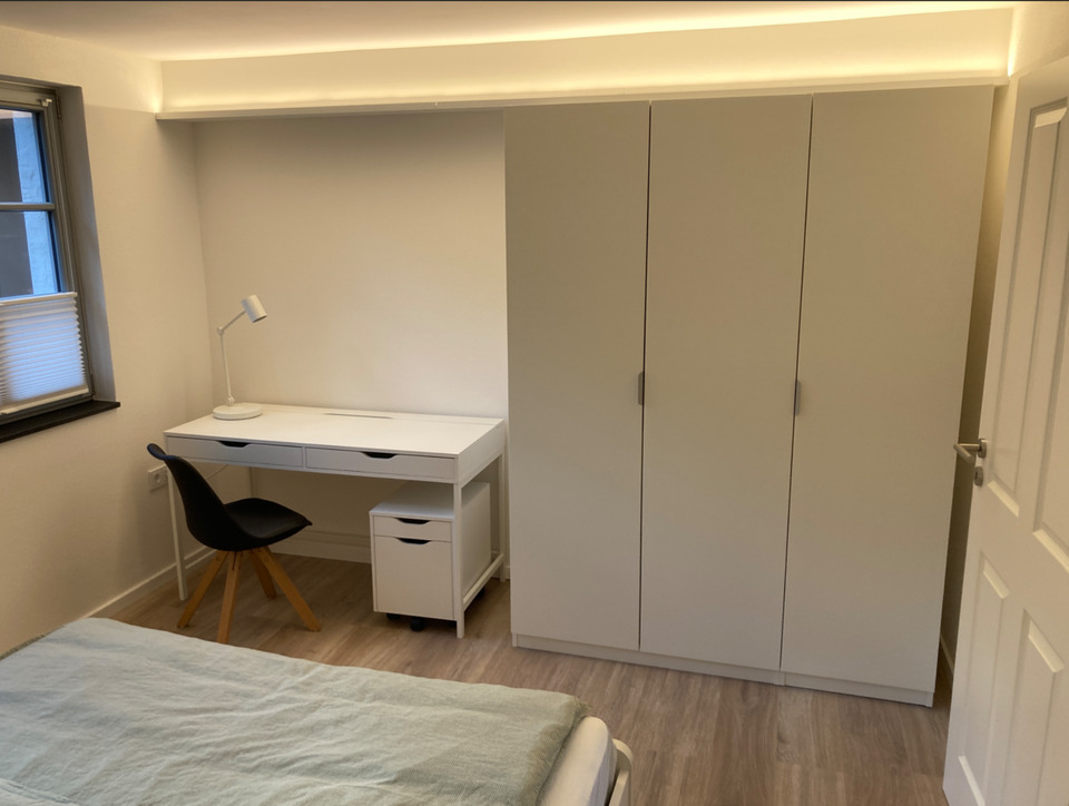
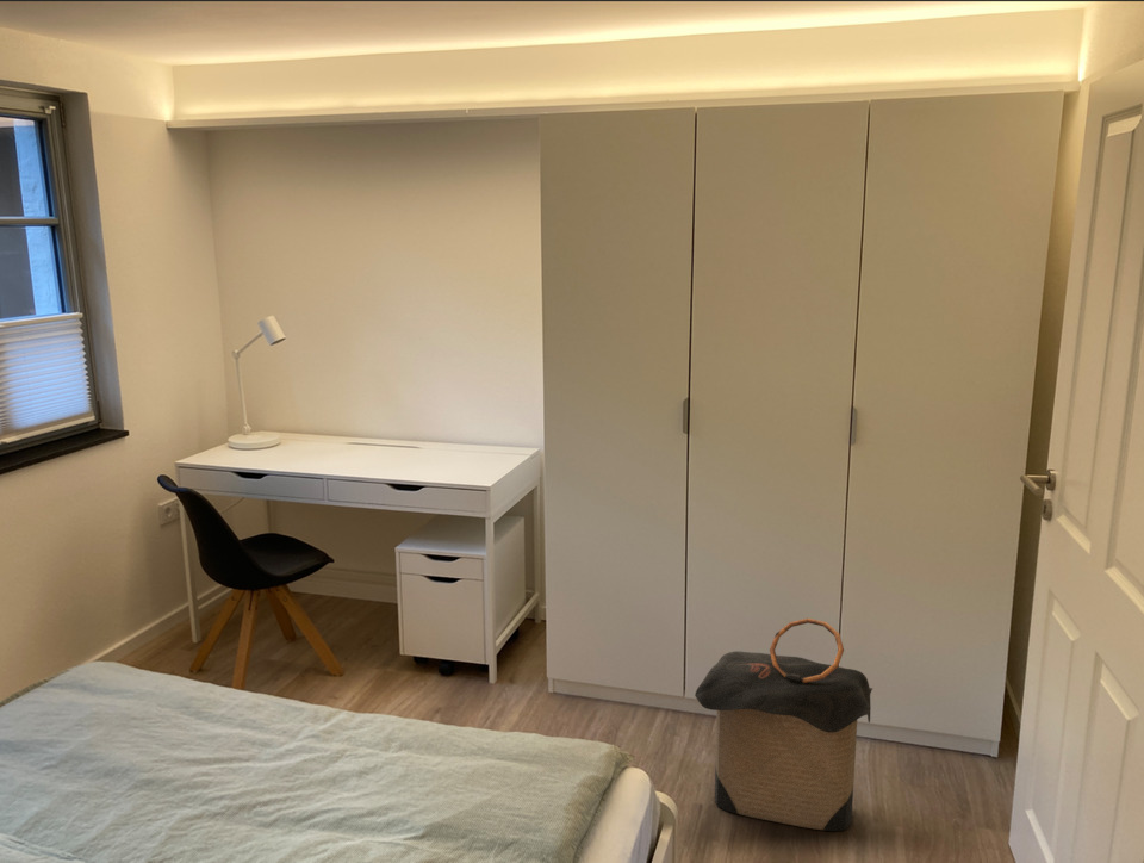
+ laundry hamper [694,617,873,832]
